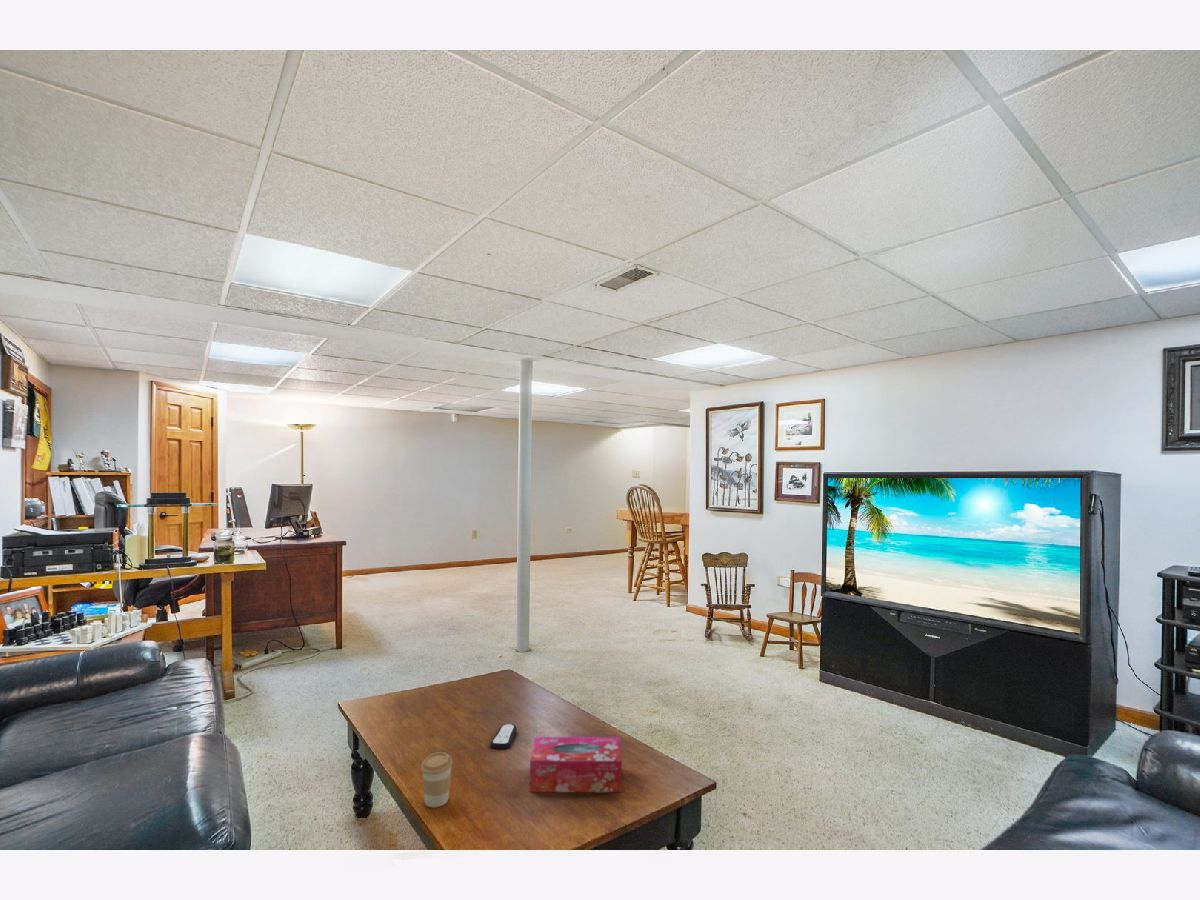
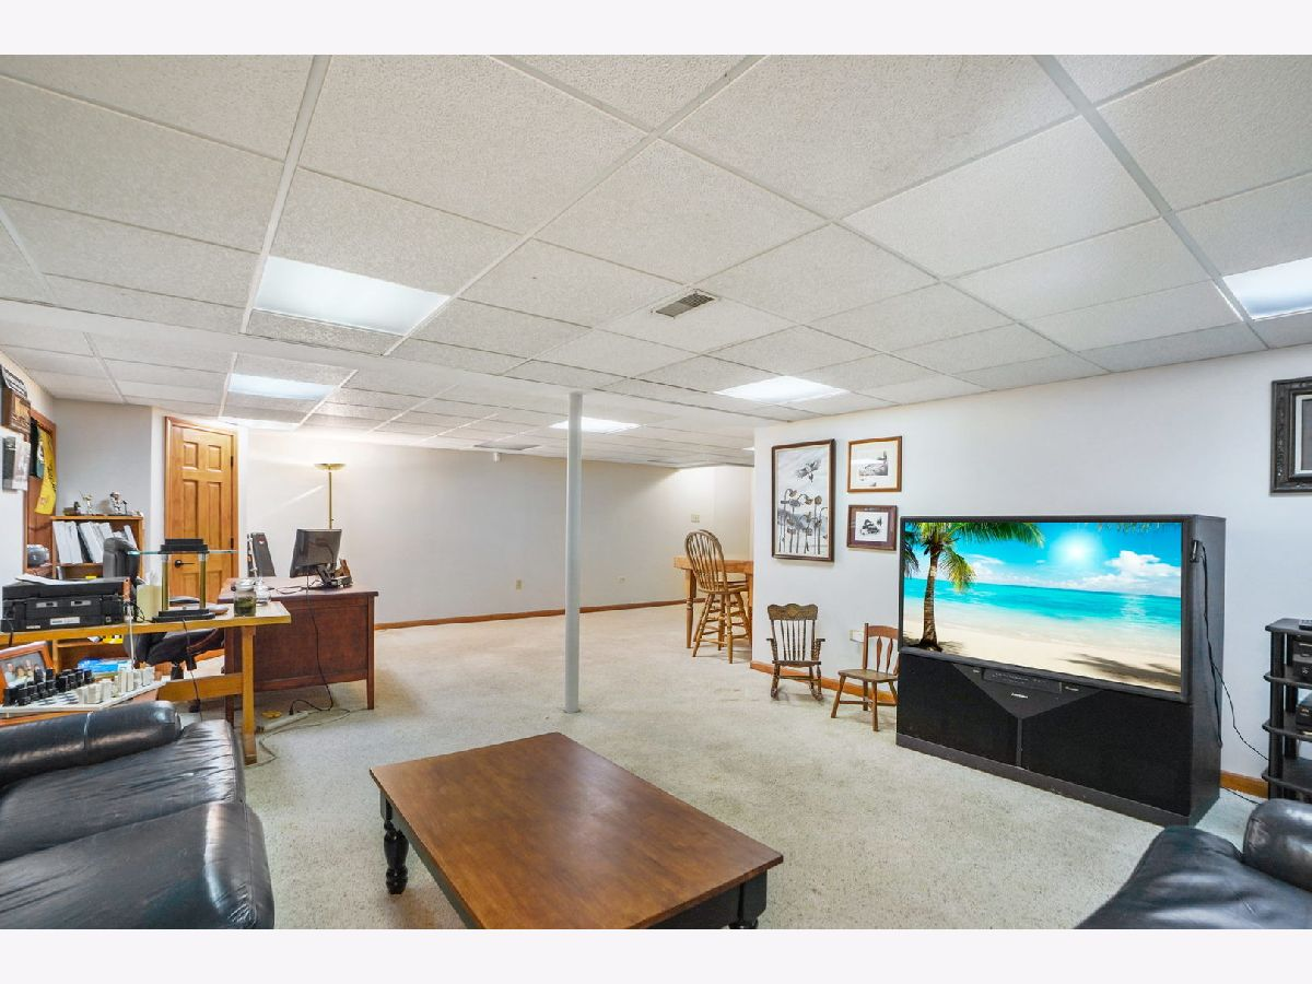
- remote control [489,723,518,750]
- coffee cup [420,751,454,808]
- tissue box [529,736,623,793]
